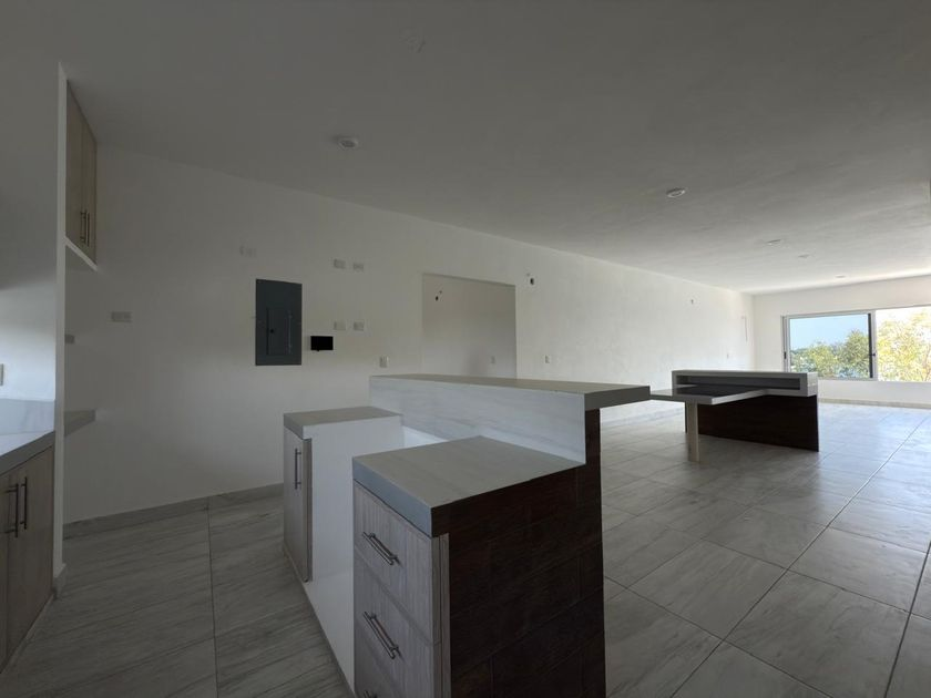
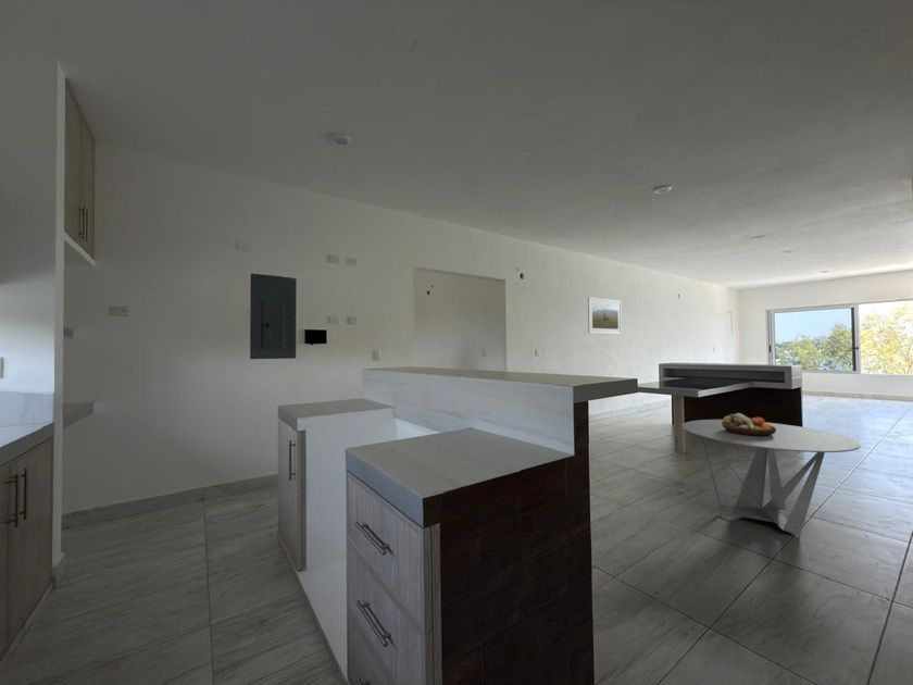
+ fruit bowl [722,412,776,436]
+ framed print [587,297,623,336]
+ coffee table [681,419,861,539]
